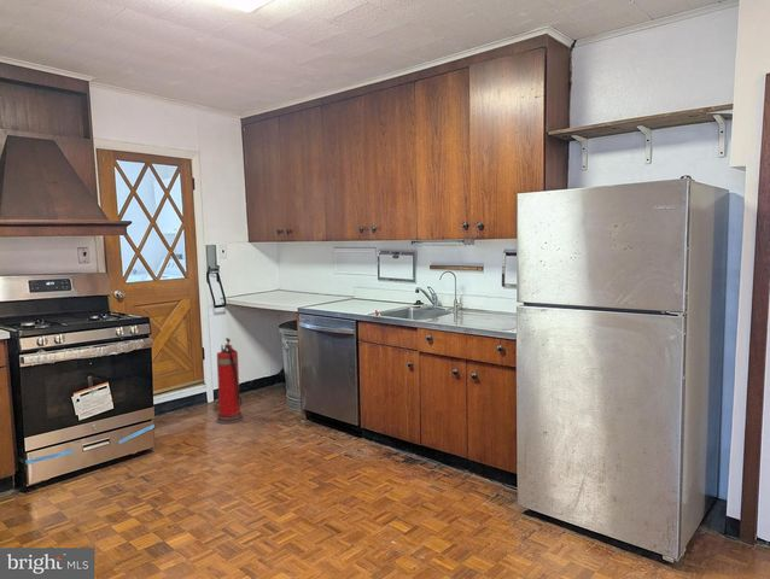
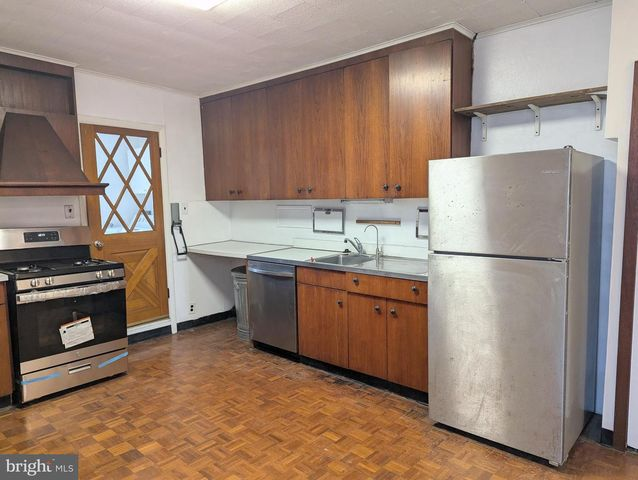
- fire extinguisher [215,337,245,425]
